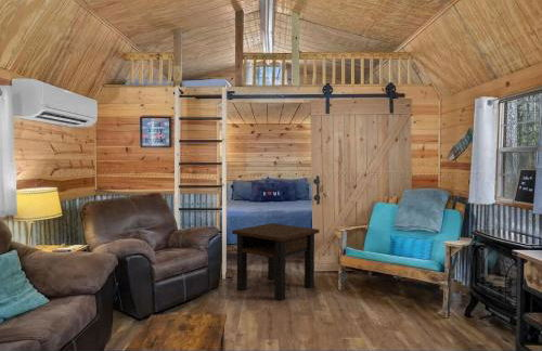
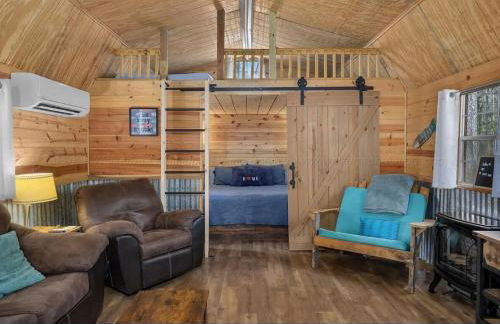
- side table [231,222,320,302]
